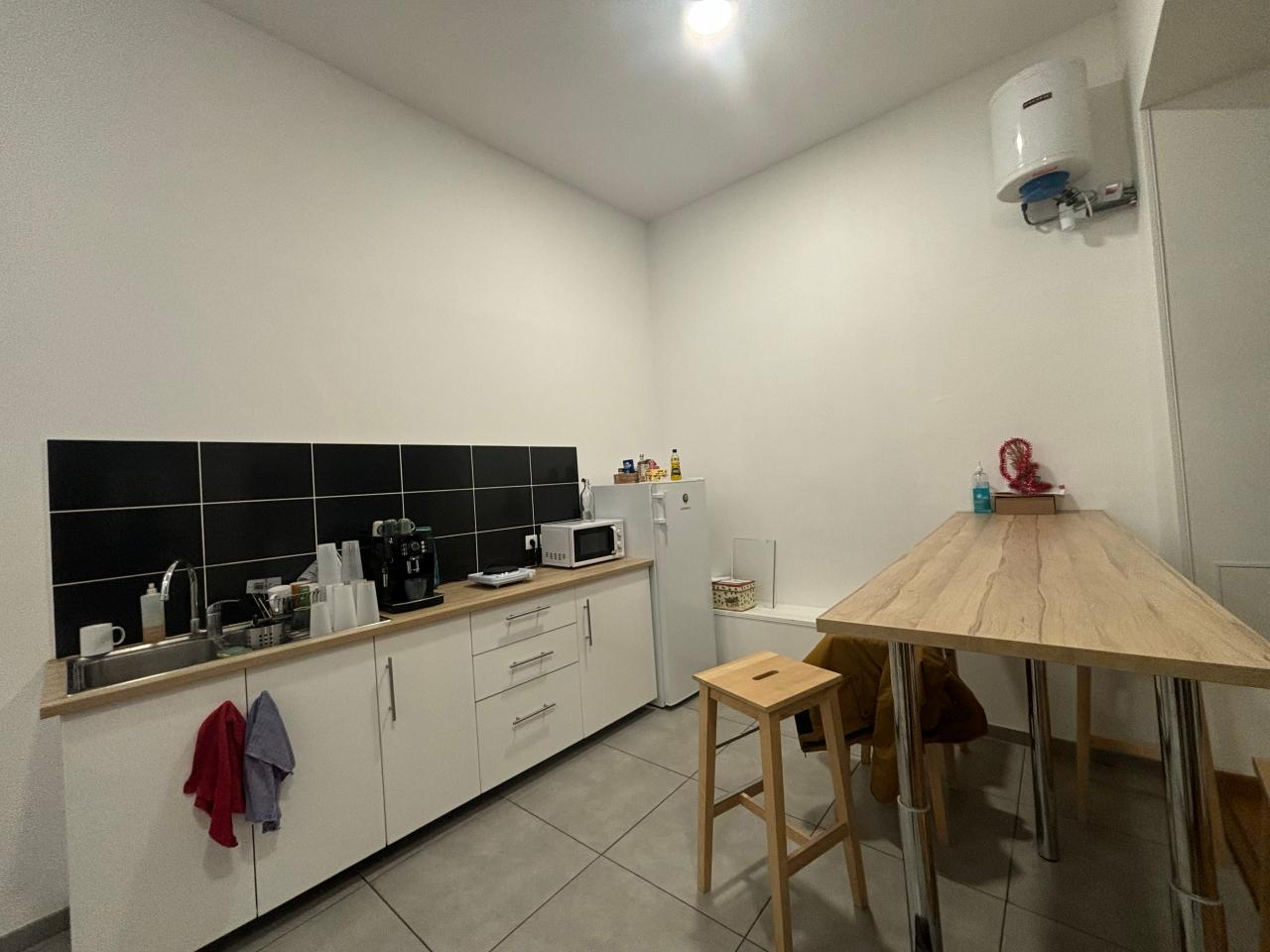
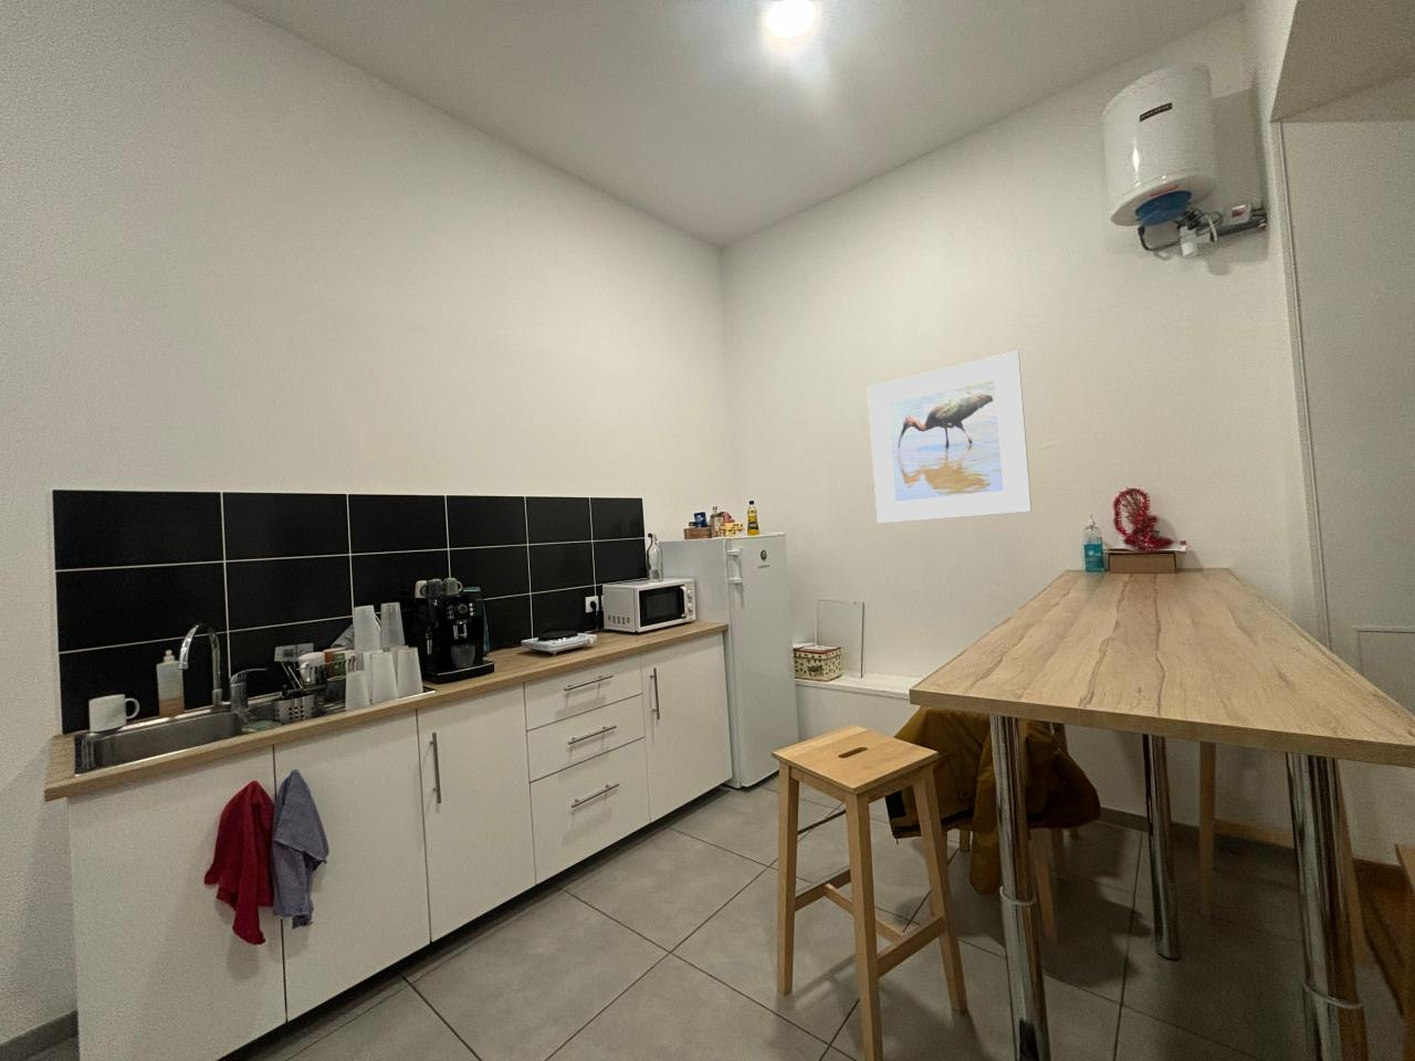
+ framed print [867,350,1033,524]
